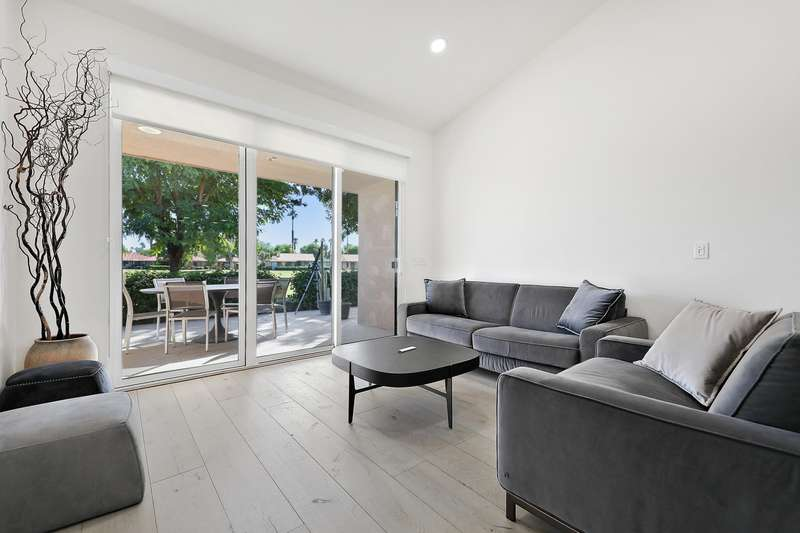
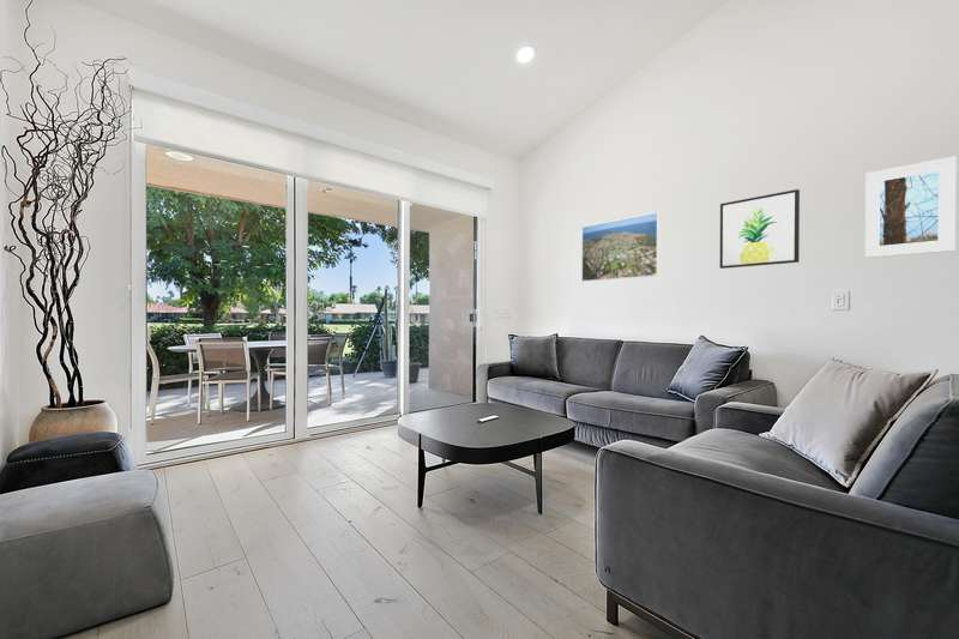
+ wall art [719,188,801,270]
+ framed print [580,211,661,283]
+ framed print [864,155,957,259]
